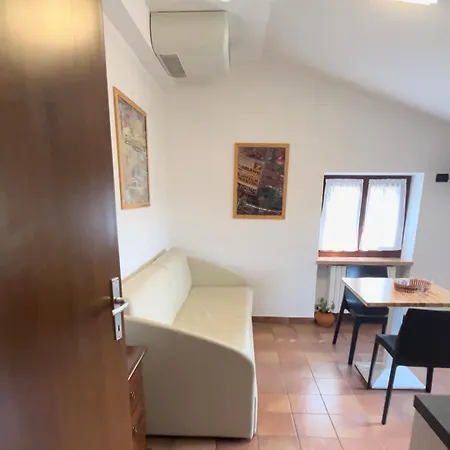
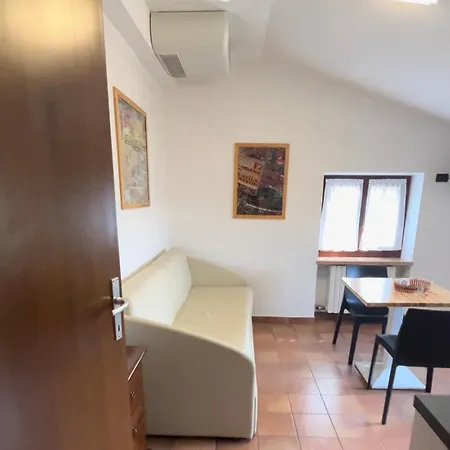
- potted plant [314,296,336,328]
